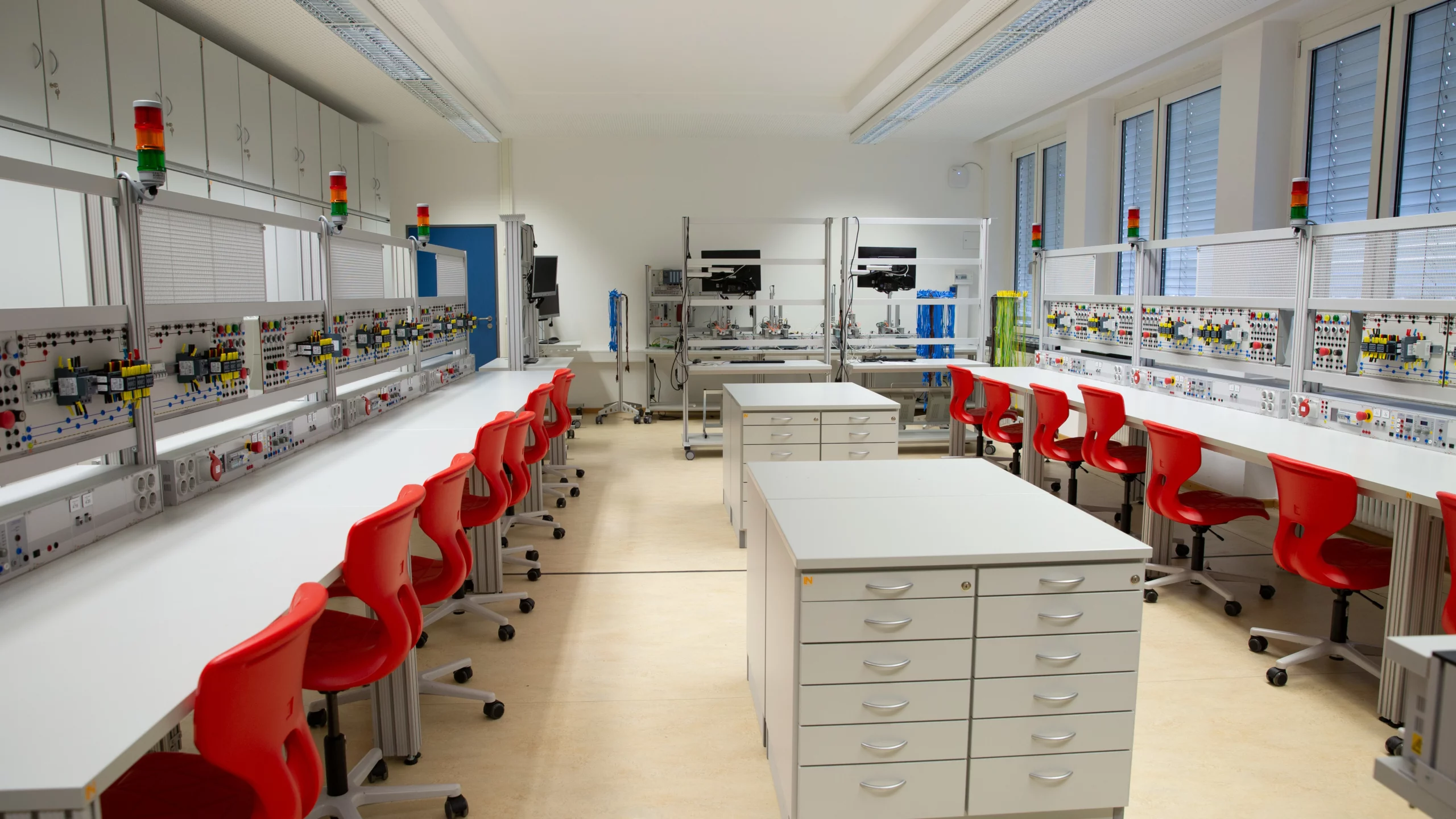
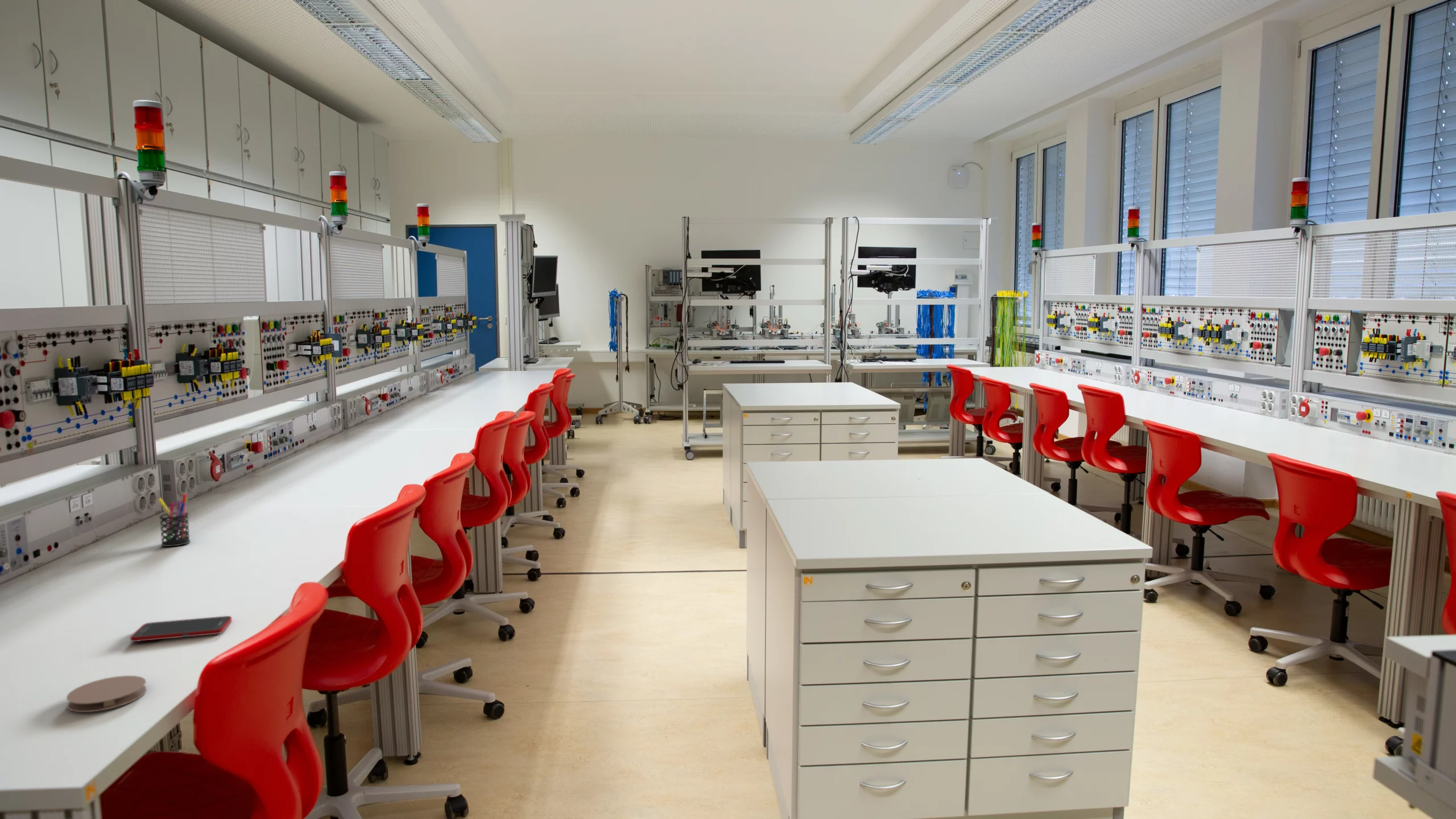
+ cell phone [130,615,232,642]
+ coaster [66,675,147,713]
+ pen holder [157,493,191,547]
